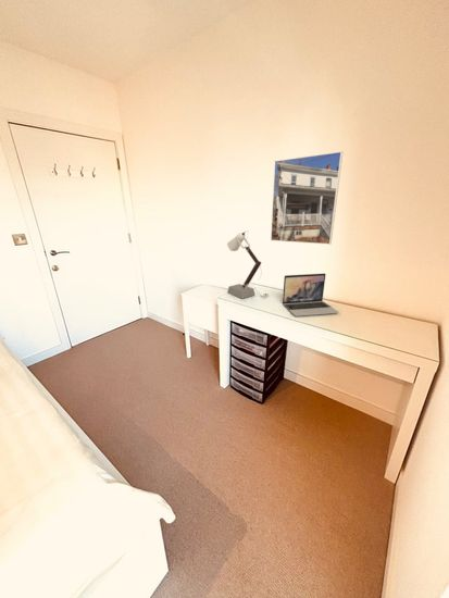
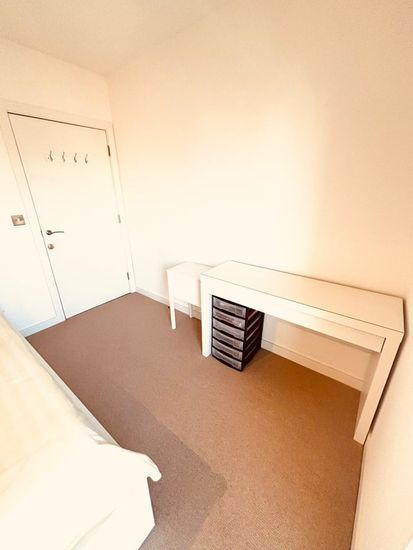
- desk lamp [226,229,270,299]
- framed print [270,150,344,246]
- laptop [282,273,339,317]
